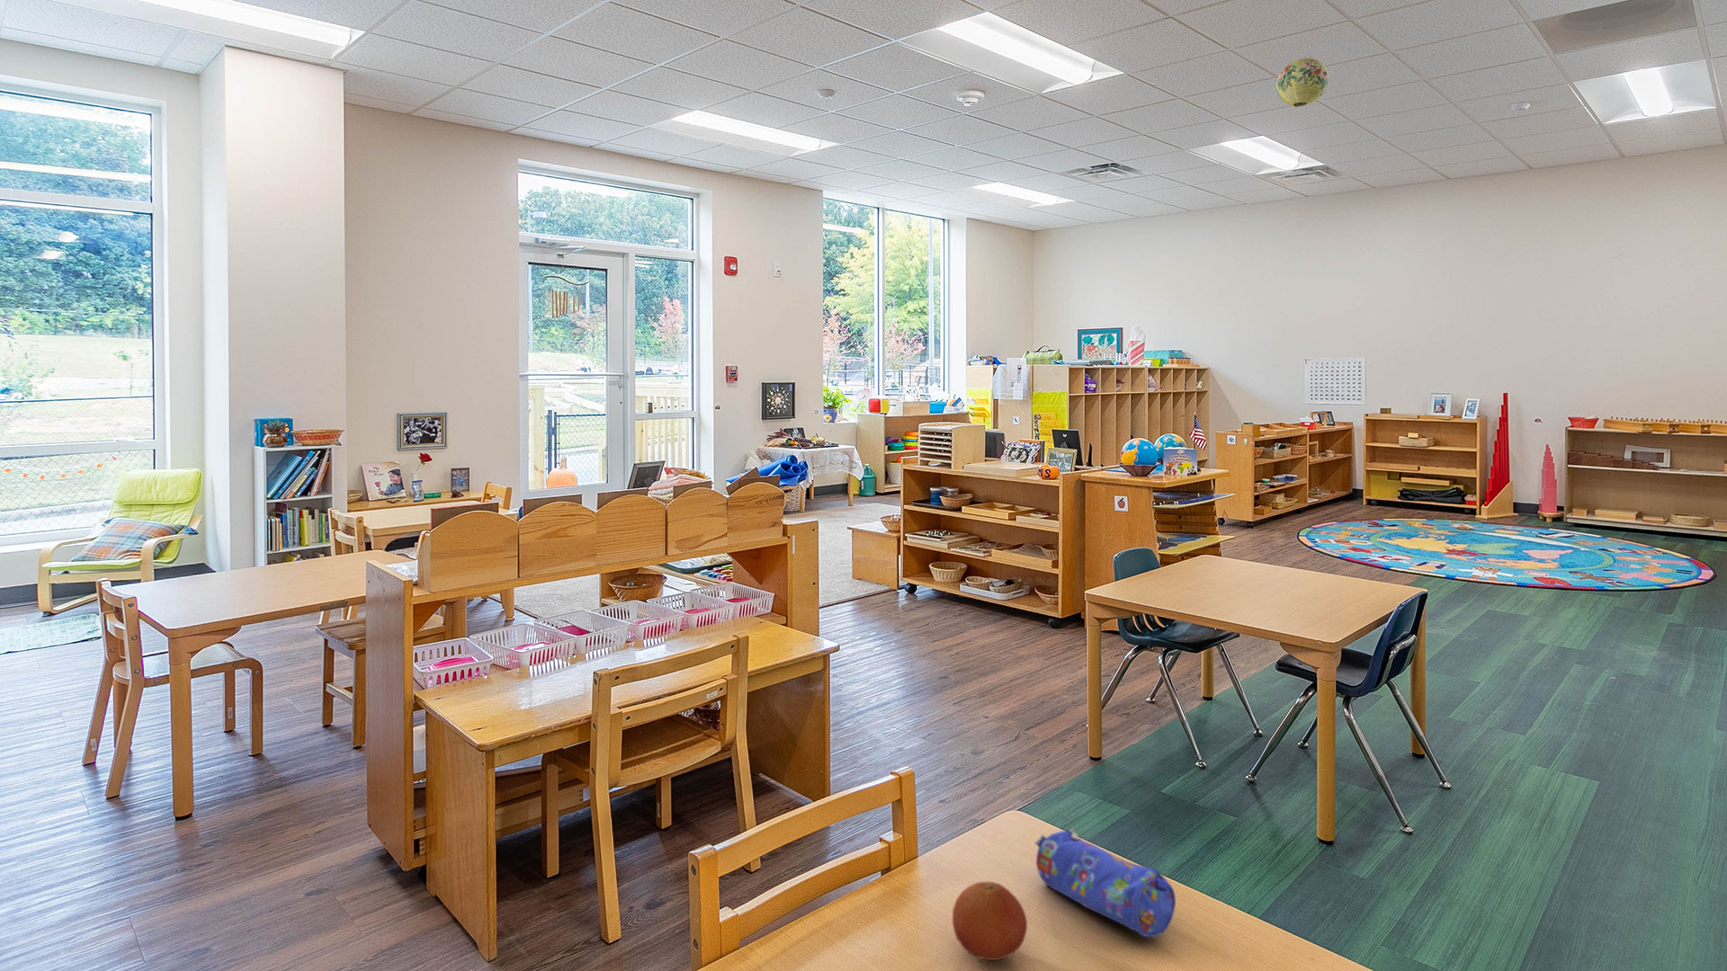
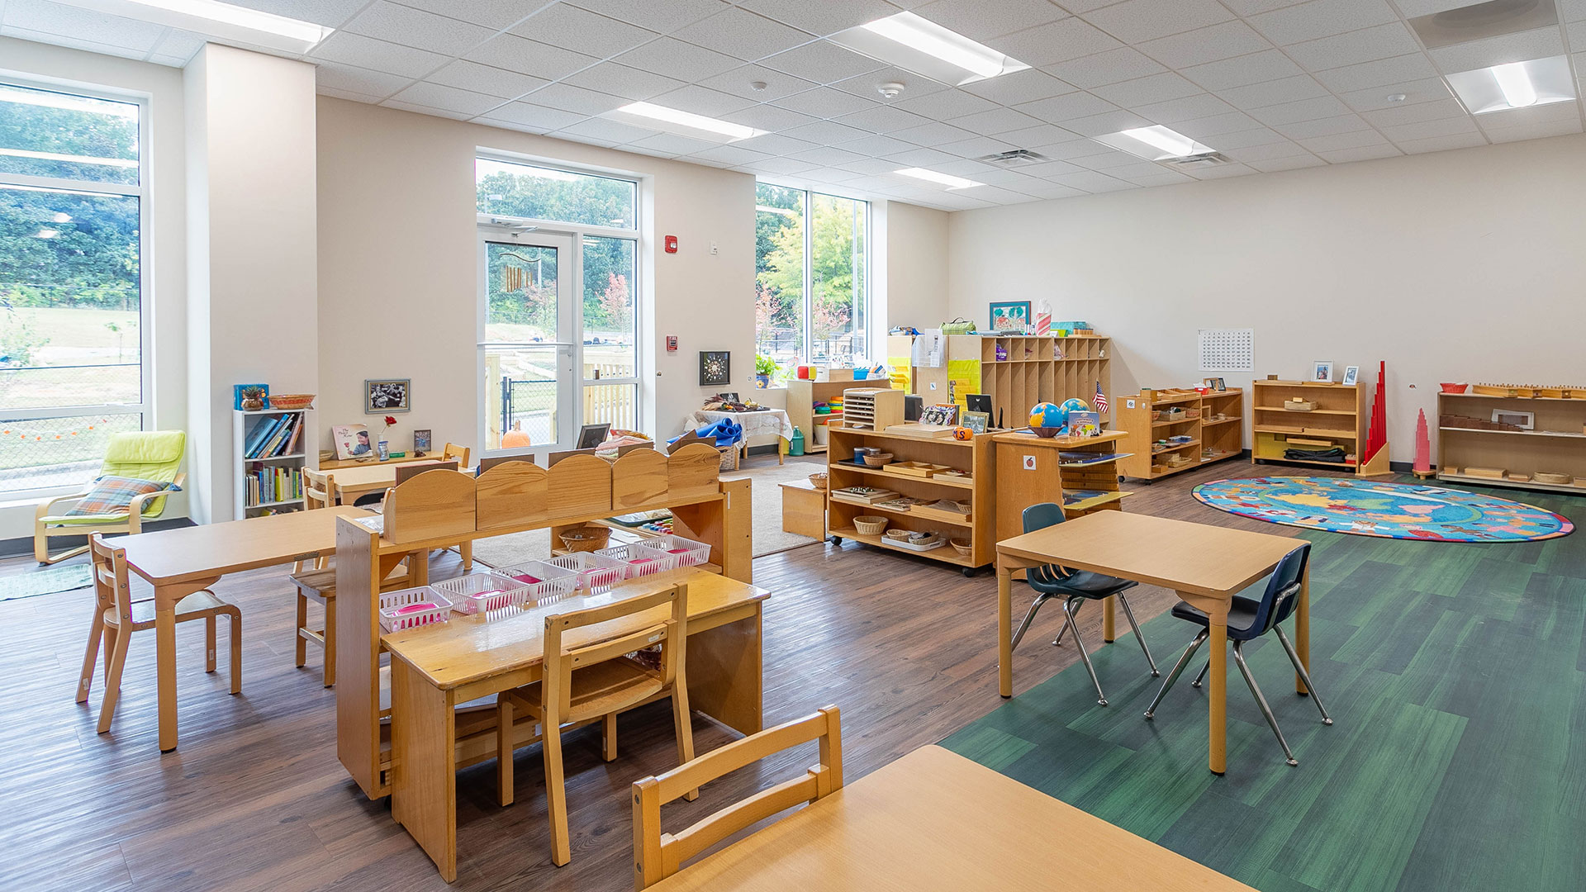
- paper lantern [1275,57,1330,108]
- fruit [951,880,1028,962]
- pencil case [1033,828,1177,938]
